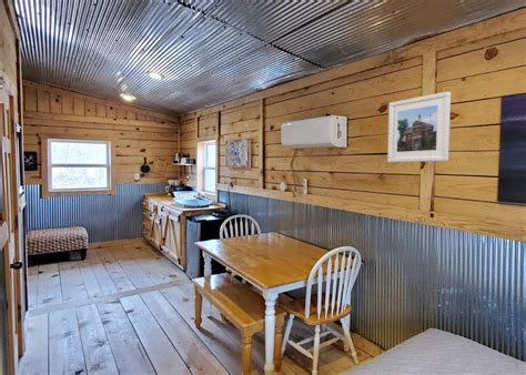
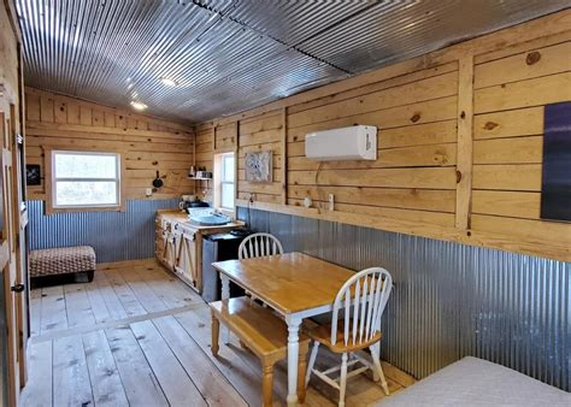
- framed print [386,91,452,163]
